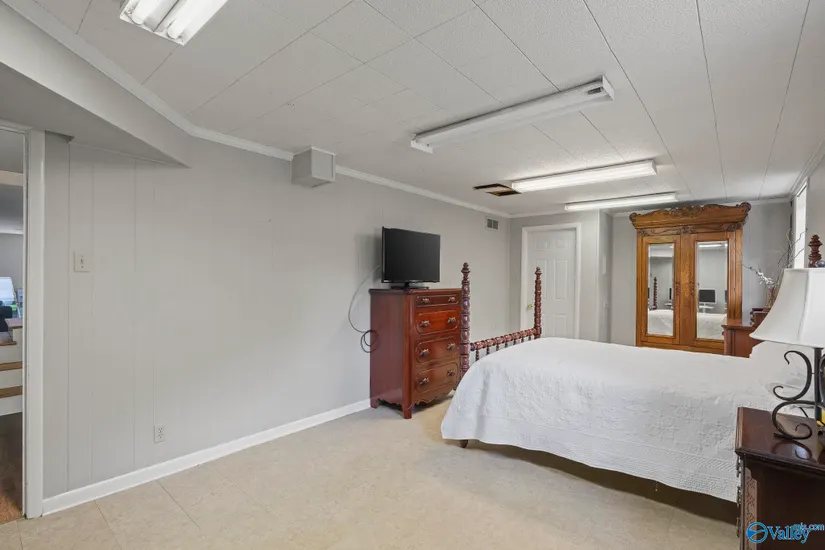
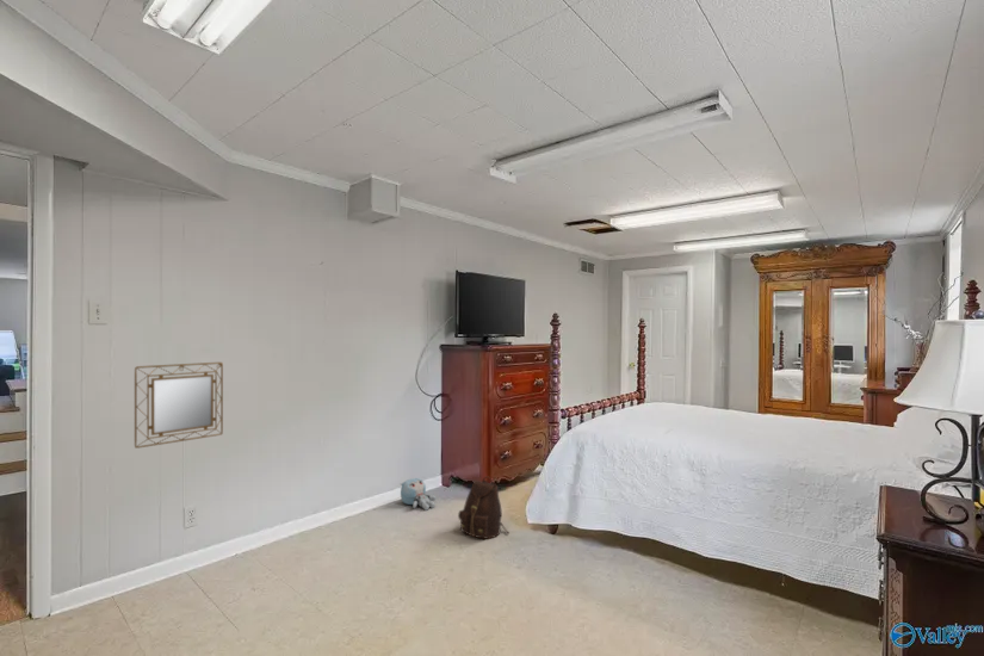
+ backpack [457,475,510,540]
+ plush toy [398,477,437,512]
+ home mirror [134,361,224,450]
